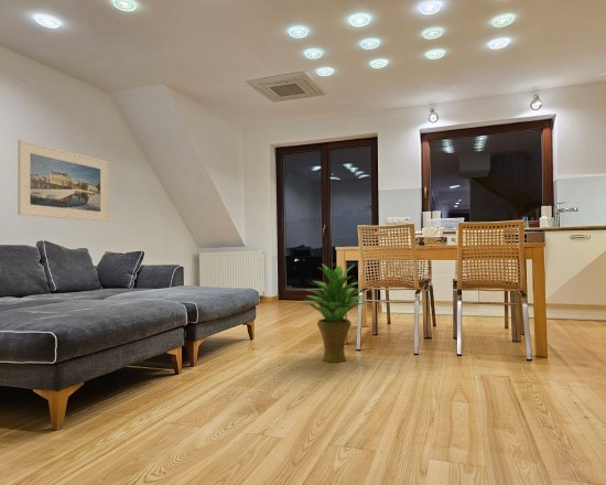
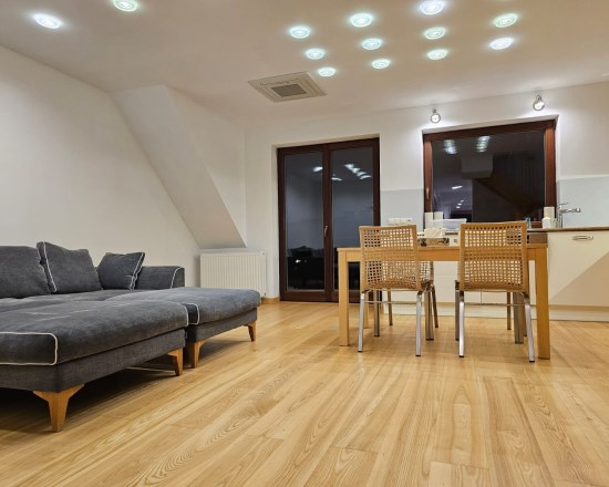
- potted plant [297,262,371,364]
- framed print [17,139,109,223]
